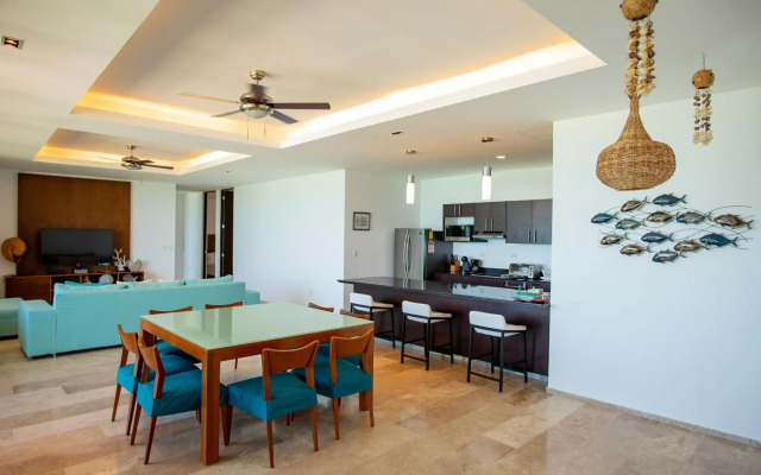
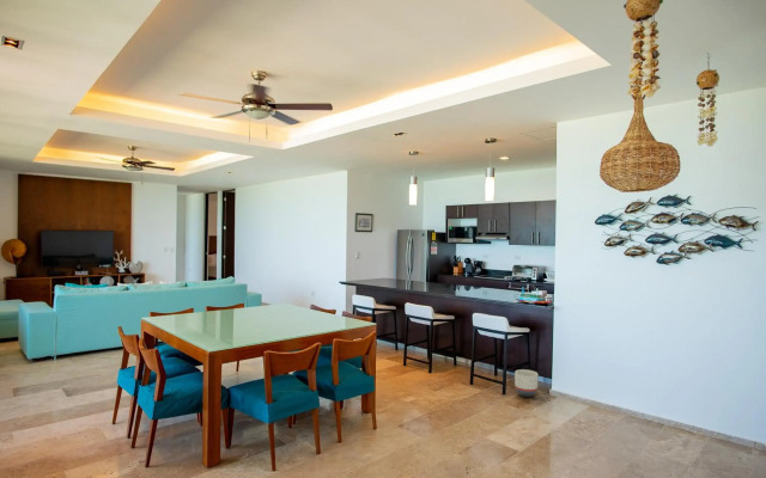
+ planter [513,368,539,398]
